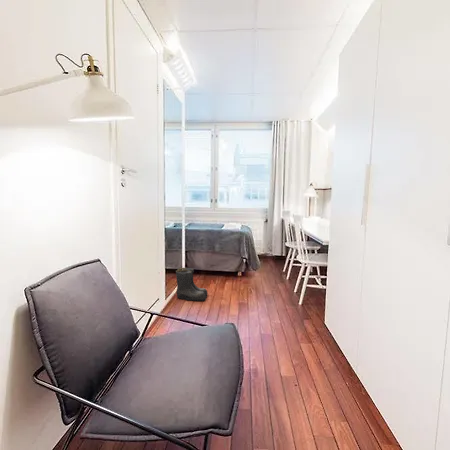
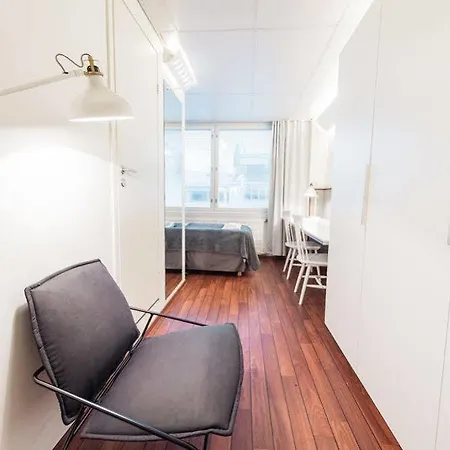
- boots [175,267,209,302]
